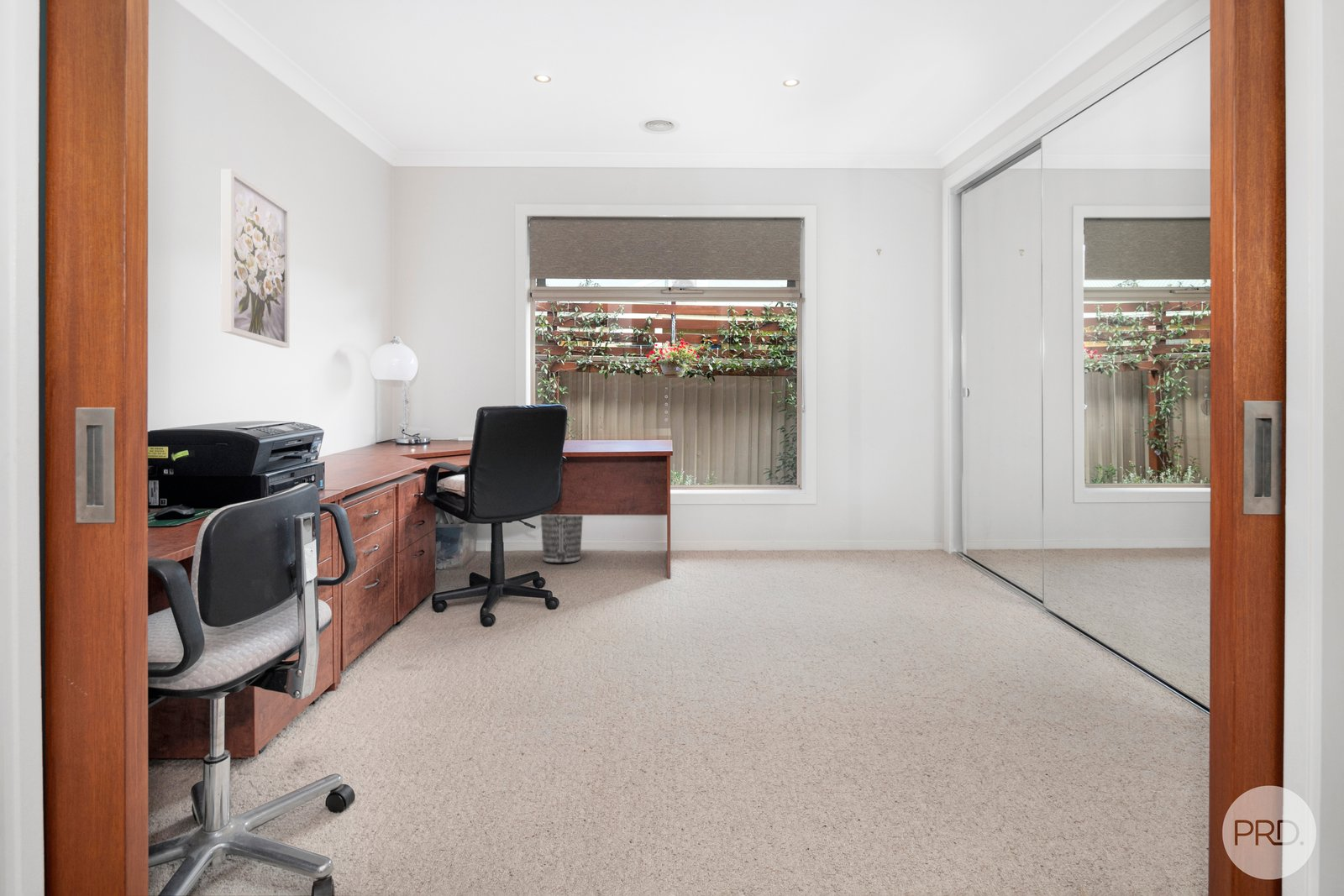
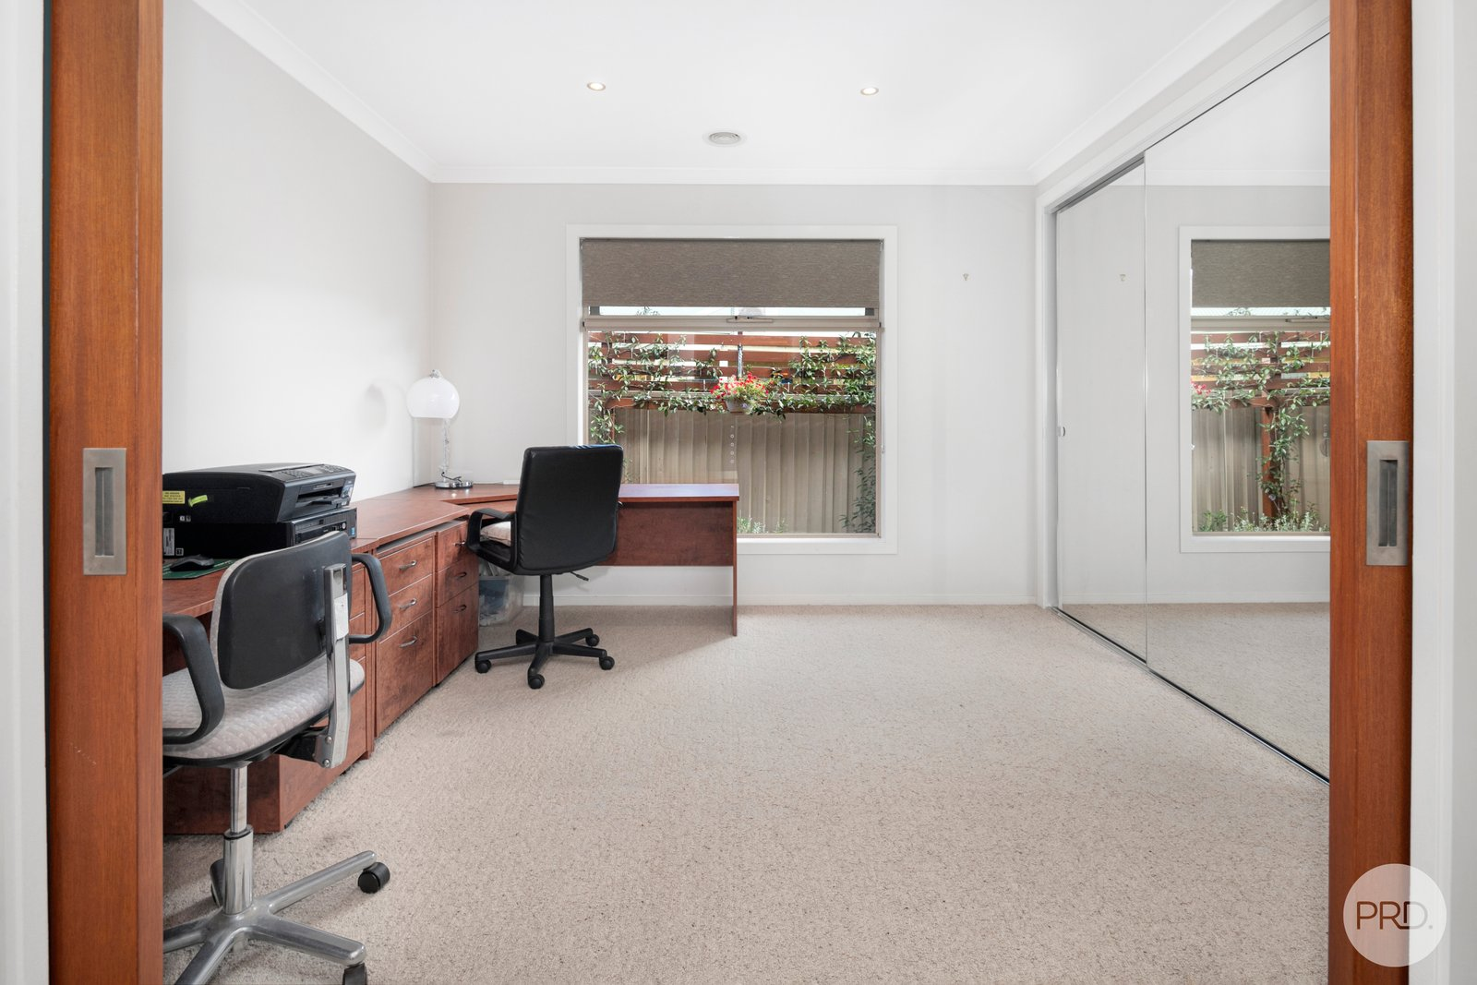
- wall art [220,168,291,348]
- wastebasket [540,513,584,563]
